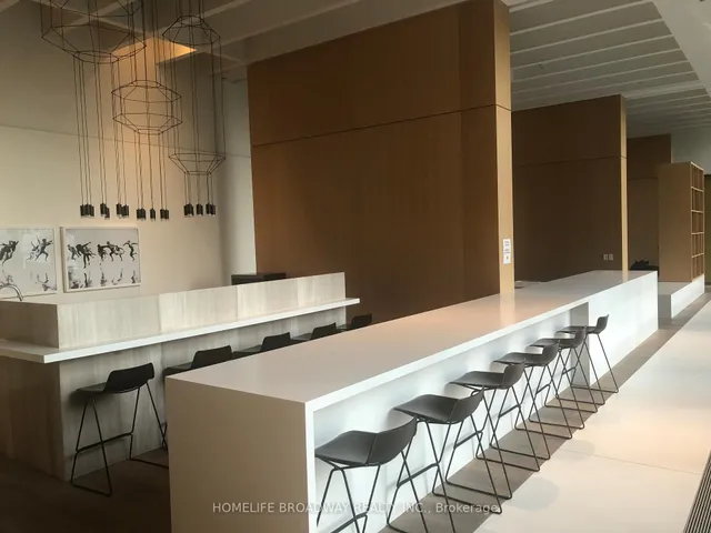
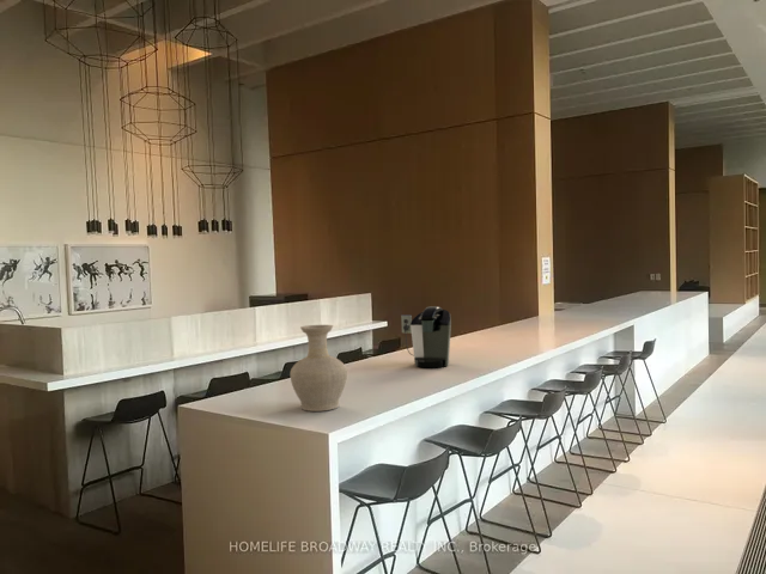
+ coffee maker [400,305,452,368]
+ vase [290,324,348,413]
